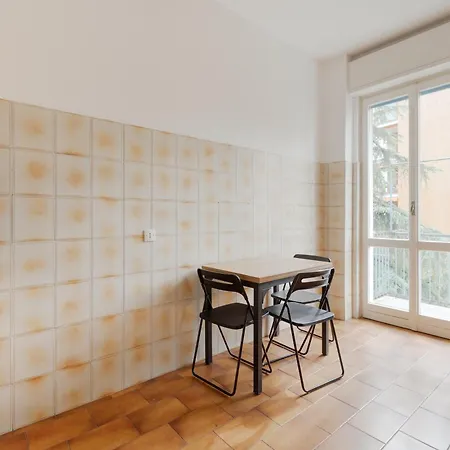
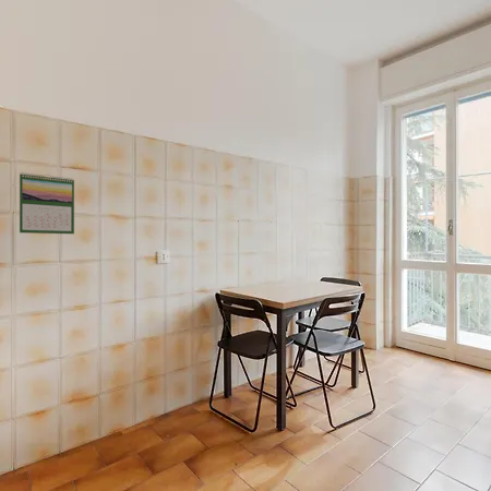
+ calendar [19,171,75,235]
